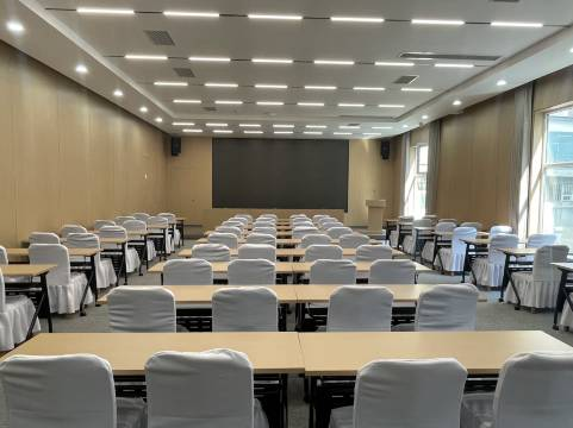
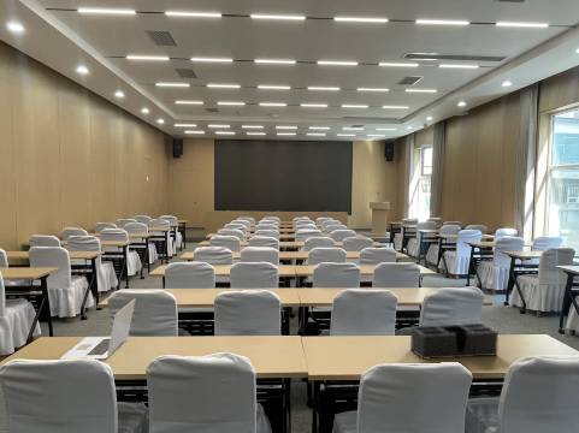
+ desk organizer [409,322,500,361]
+ laptop [59,297,137,361]
